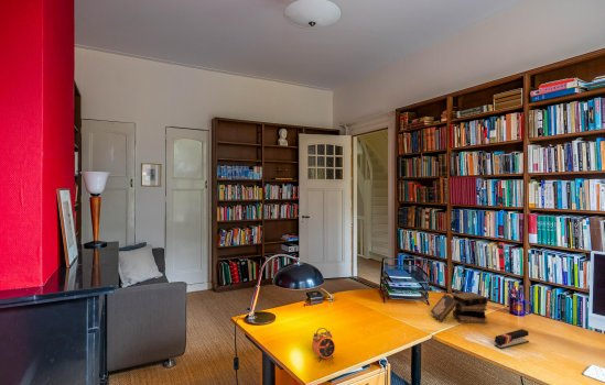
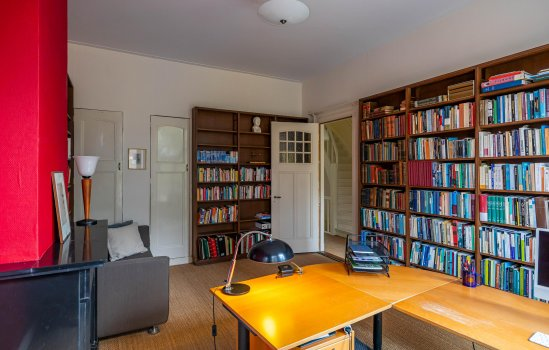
- alarm clock [311,327,336,363]
- stapler [494,328,530,350]
- book [430,292,488,324]
